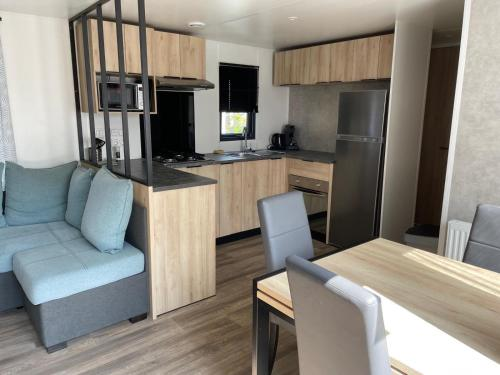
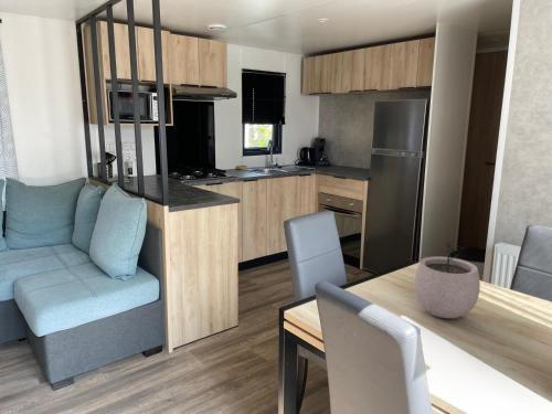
+ plant pot [413,241,481,319]
